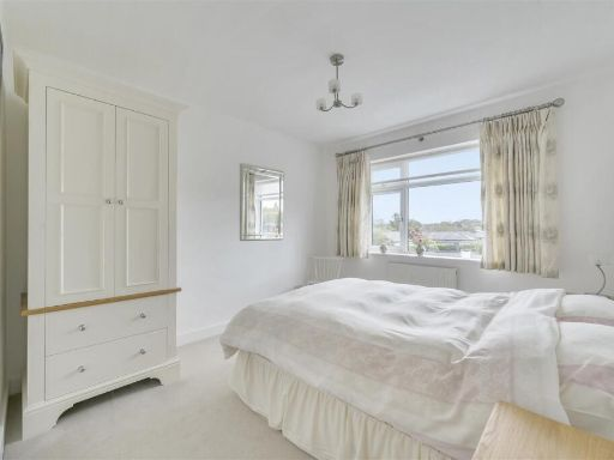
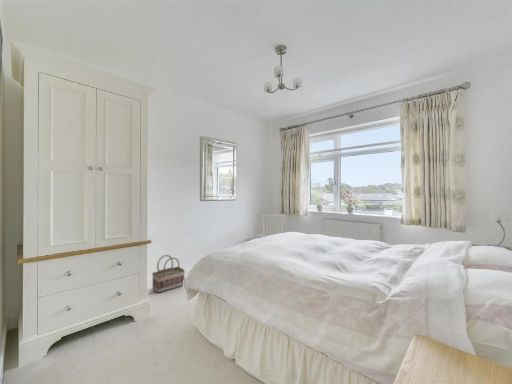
+ basket [151,254,186,294]
